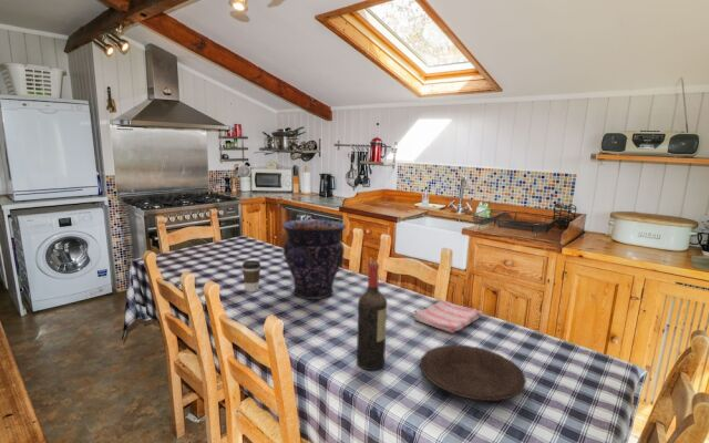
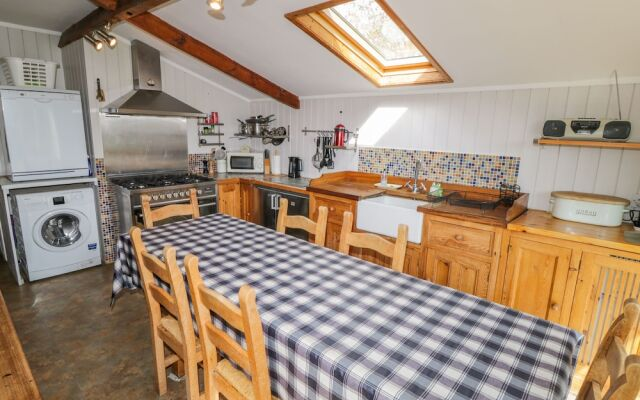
- coffee cup [242,259,261,293]
- wine bottle [356,261,388,371]
- dish towel [412,299,484,334]
- plate [419,343,527,402]
- vase [280,218,348,300]
